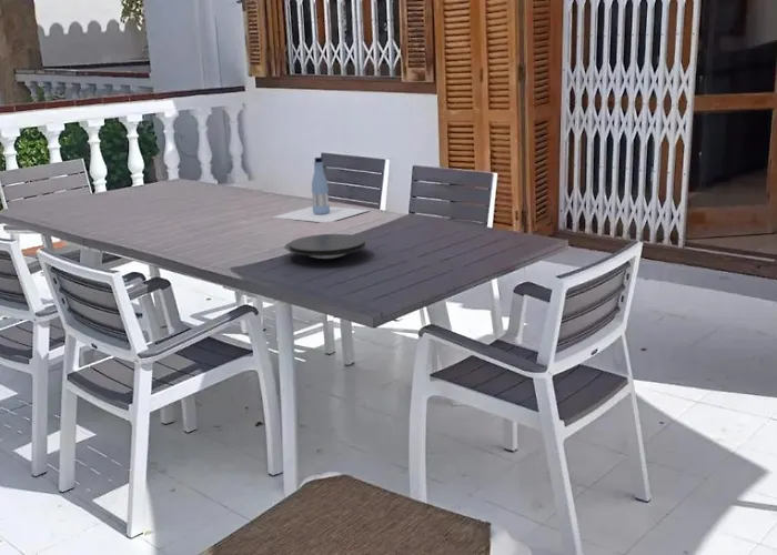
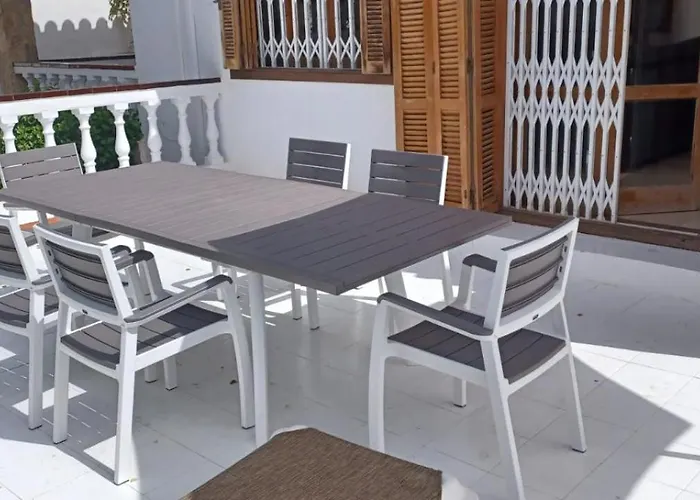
- bottle [271,157,371,223]
- plate [283,233,371,260]
